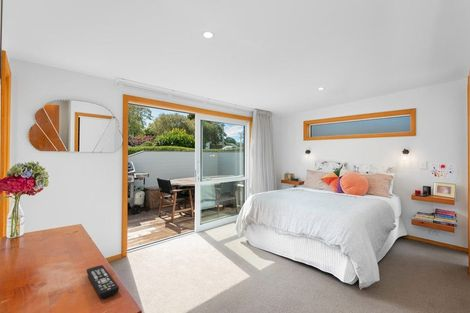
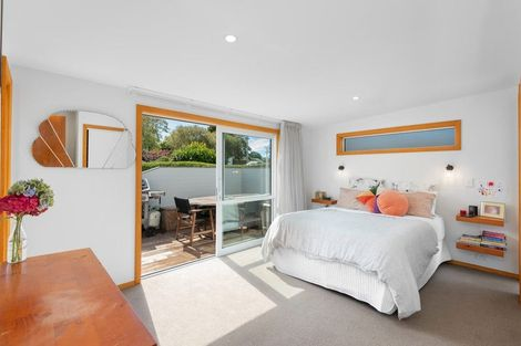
- remote control [86,264,120,299]
